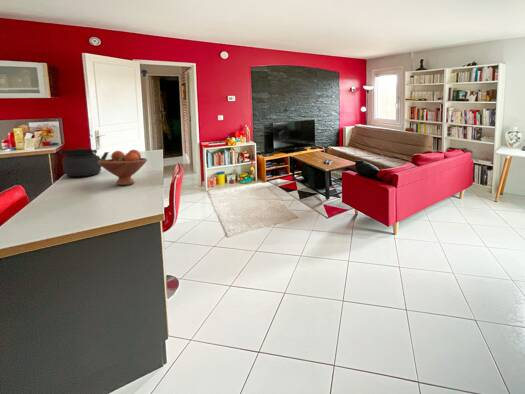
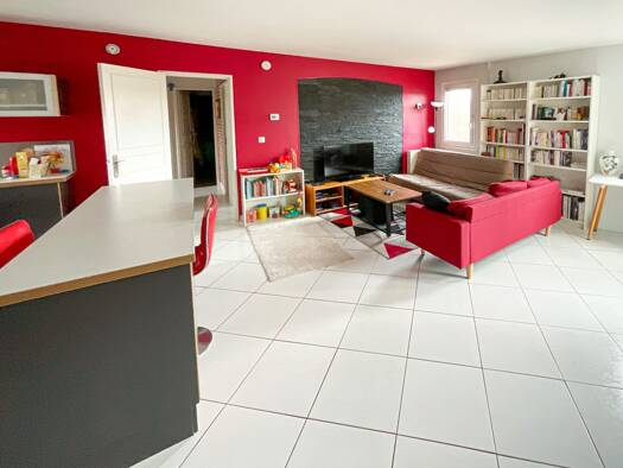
- kettle [58,147,110,177]
- fruit bowl [98,149,148,186]
